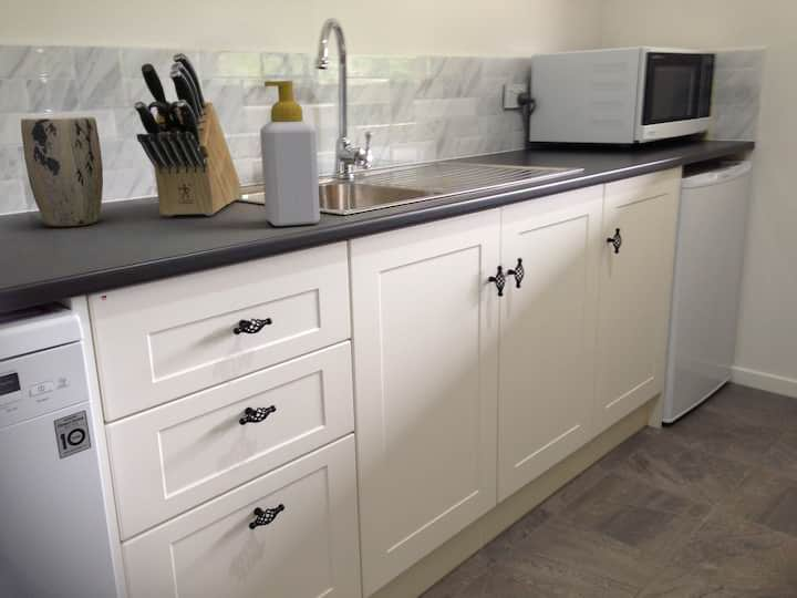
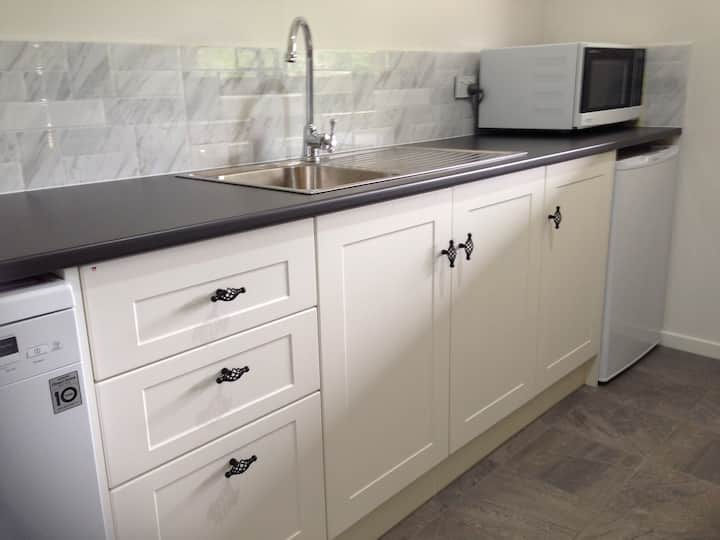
- plant pot [20,115,104,228]
- knife block [133,51,242,217]
- soap bottle [259,80,321,227]
